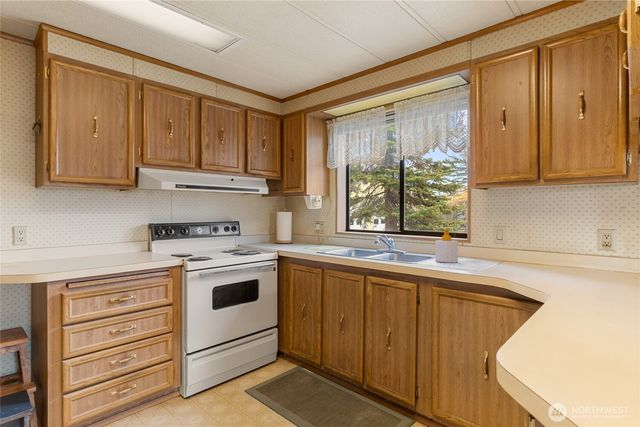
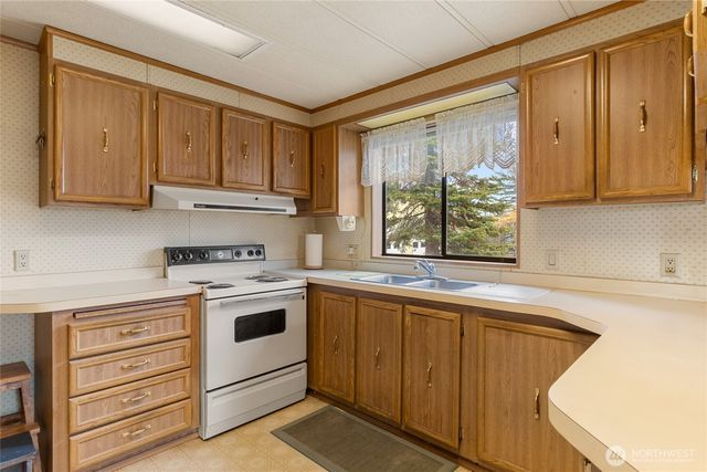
- soap bottle [434,229,459,264]
